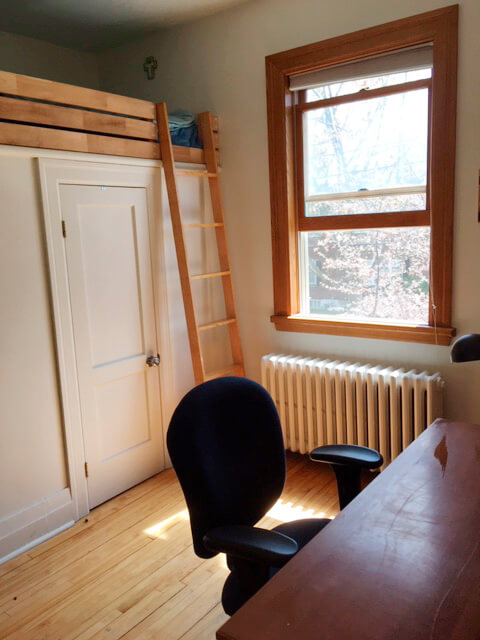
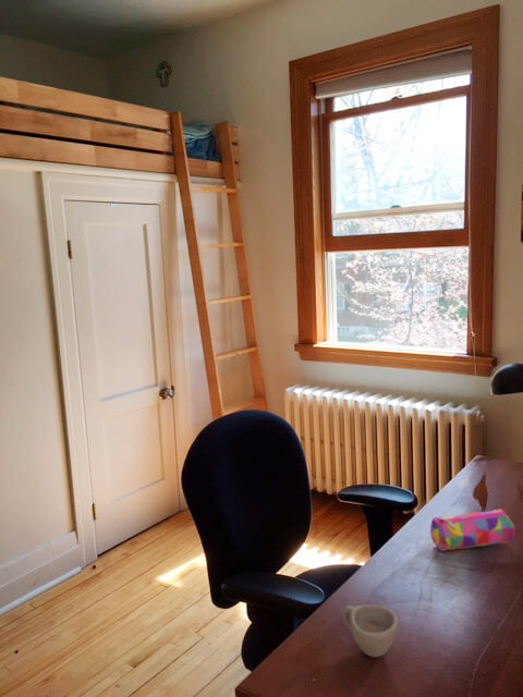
+ cup [342,603,399,658]
+ pencil case [429,508,516,552]
